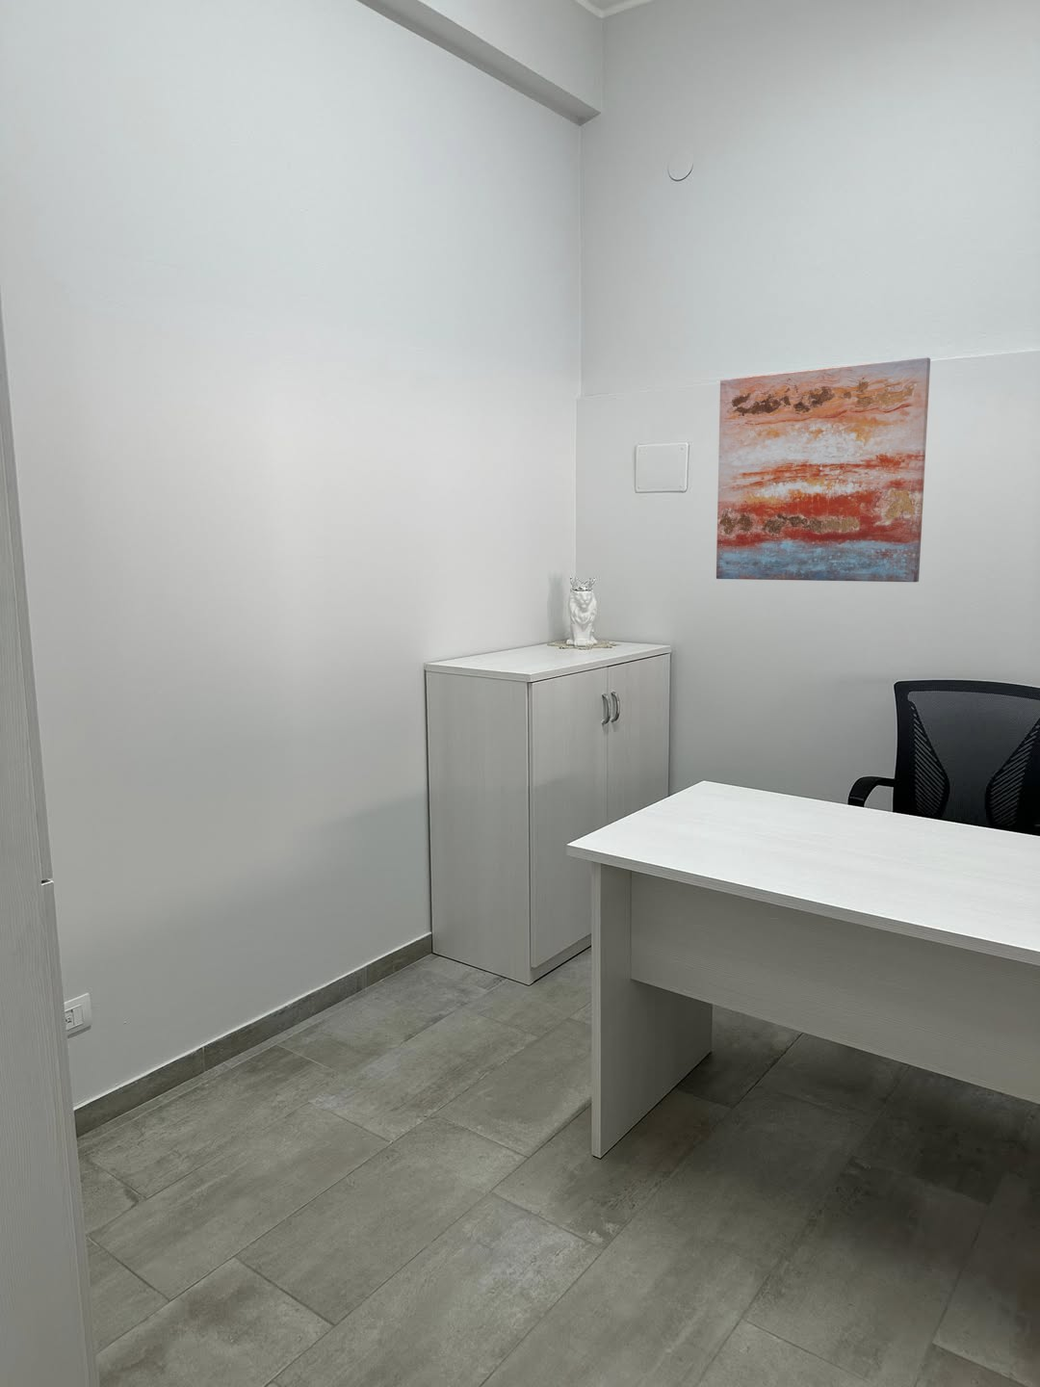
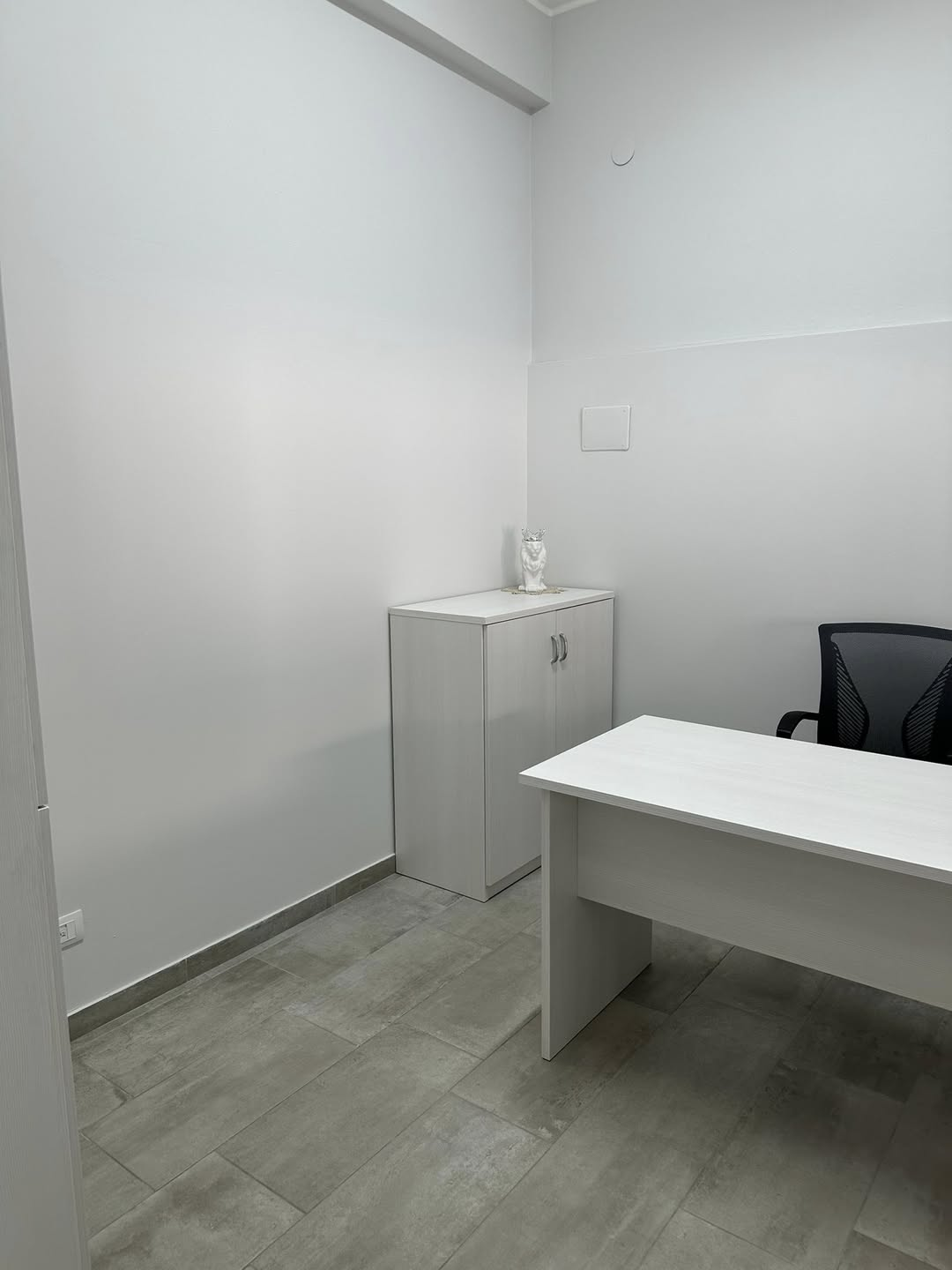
- wall art [716,356,931,583]
